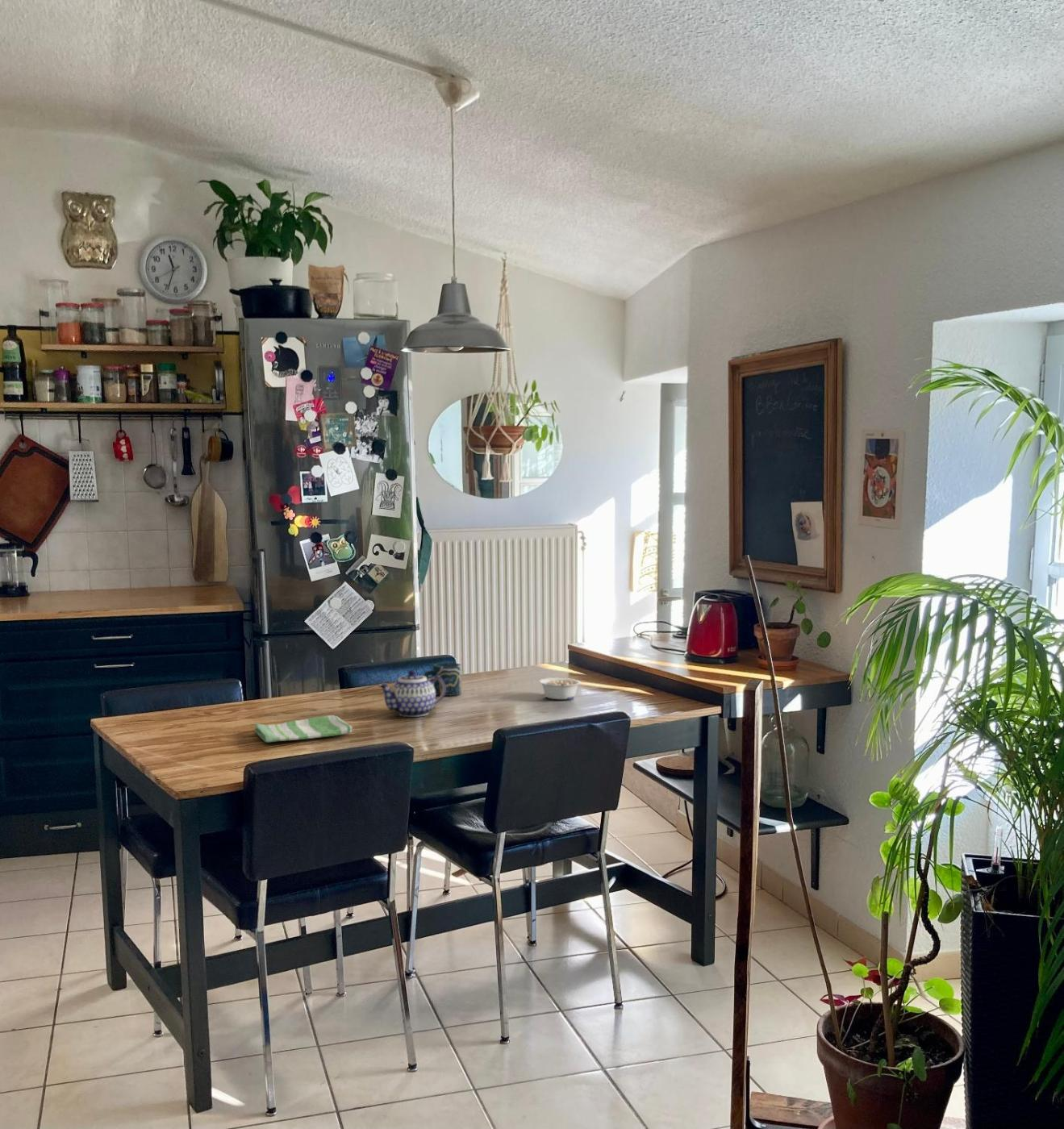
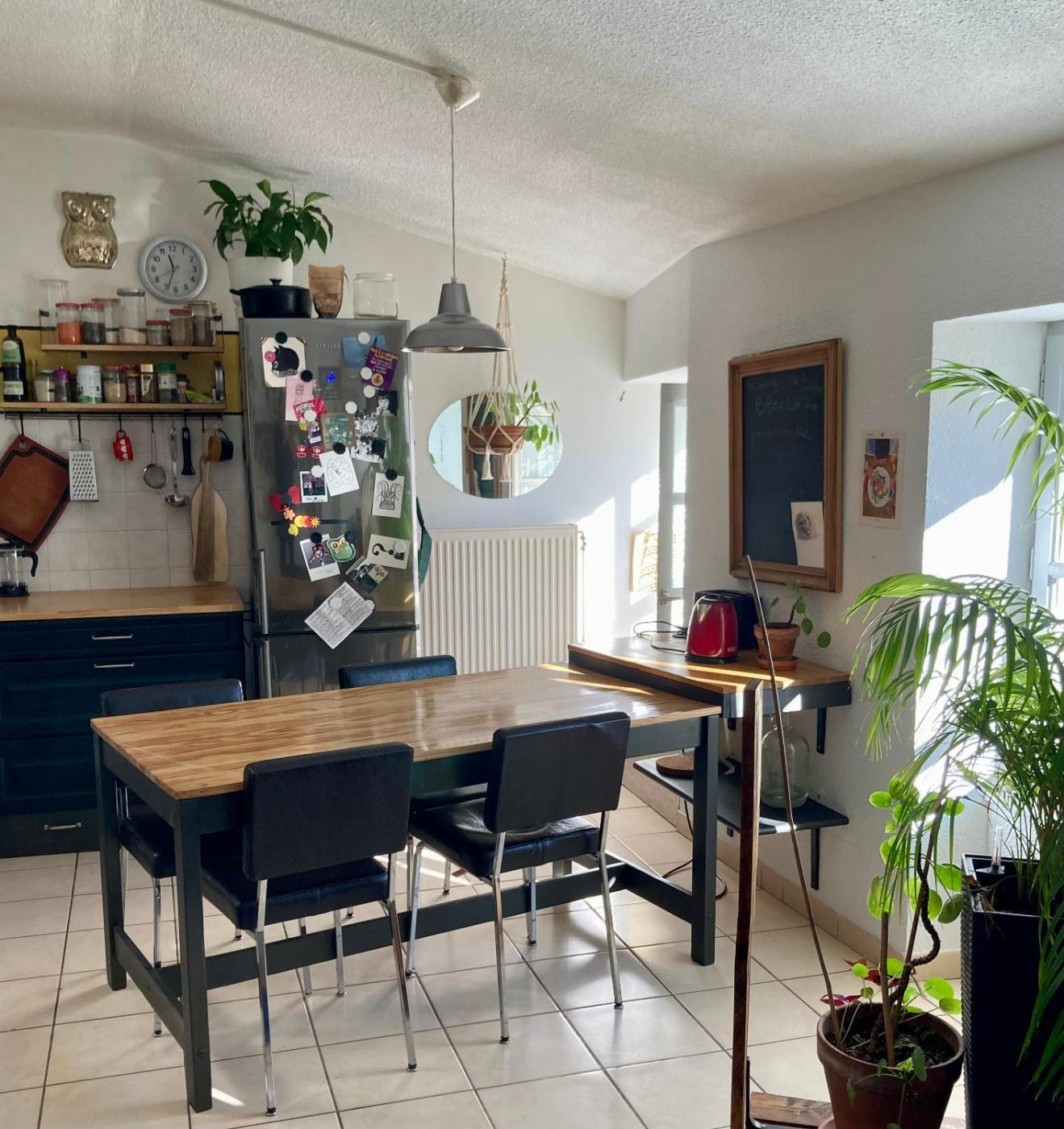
- teapot [378,669,446,718]
- legume [538,677,582,700]
- cup [423,662,462,697]
- dish towel [252,714,353,744]
